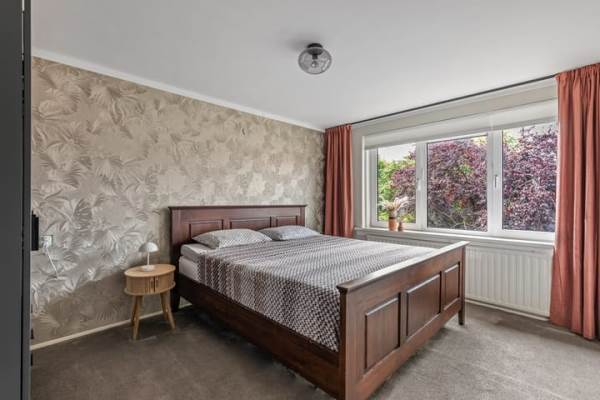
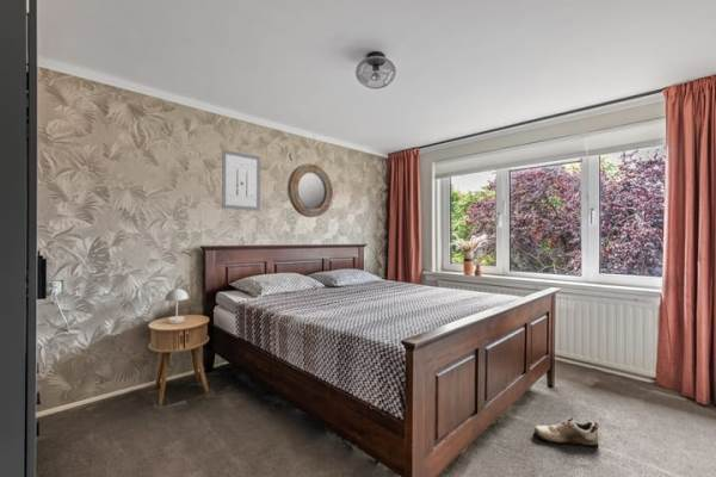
+ home mirror [286,162,334,218]
+ sneaker [532,416,600,447]
+ wall art [221,149,261,212]
